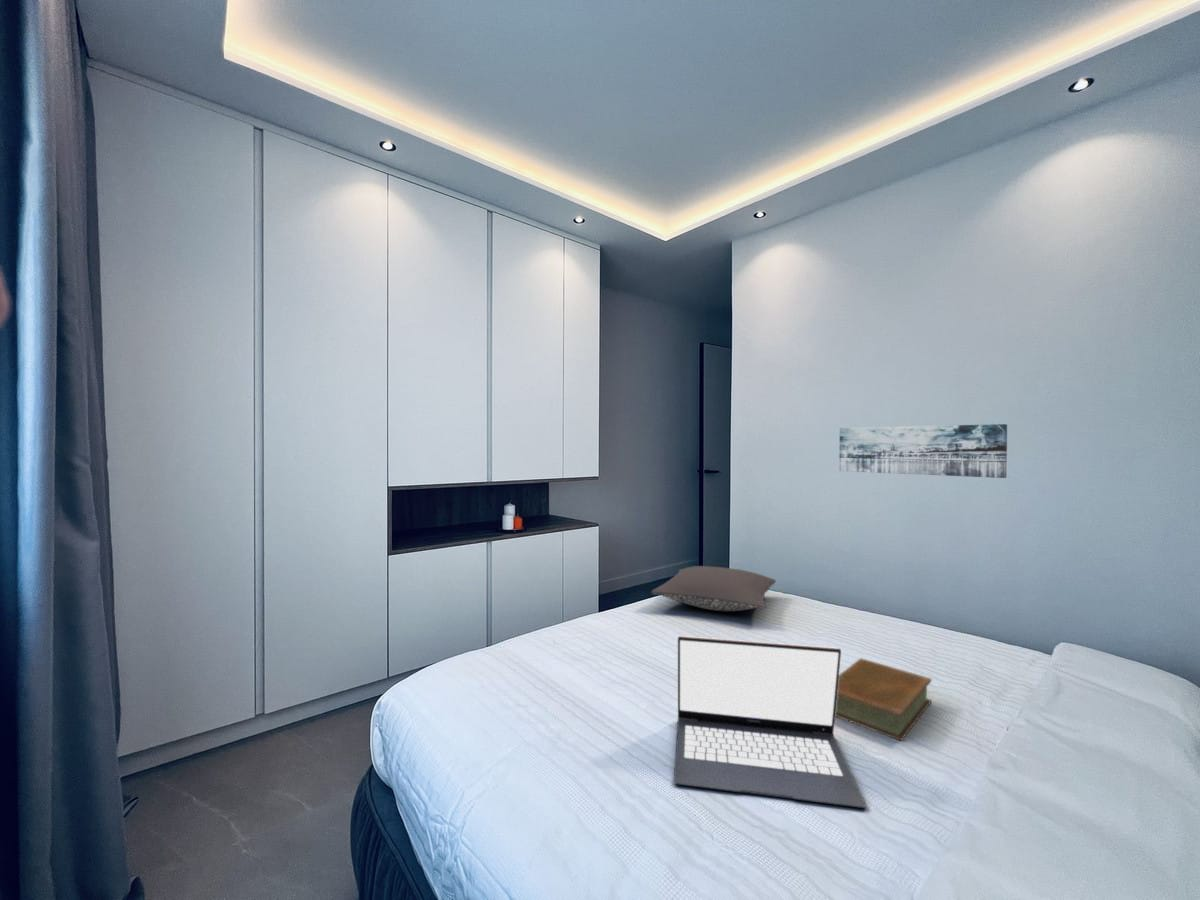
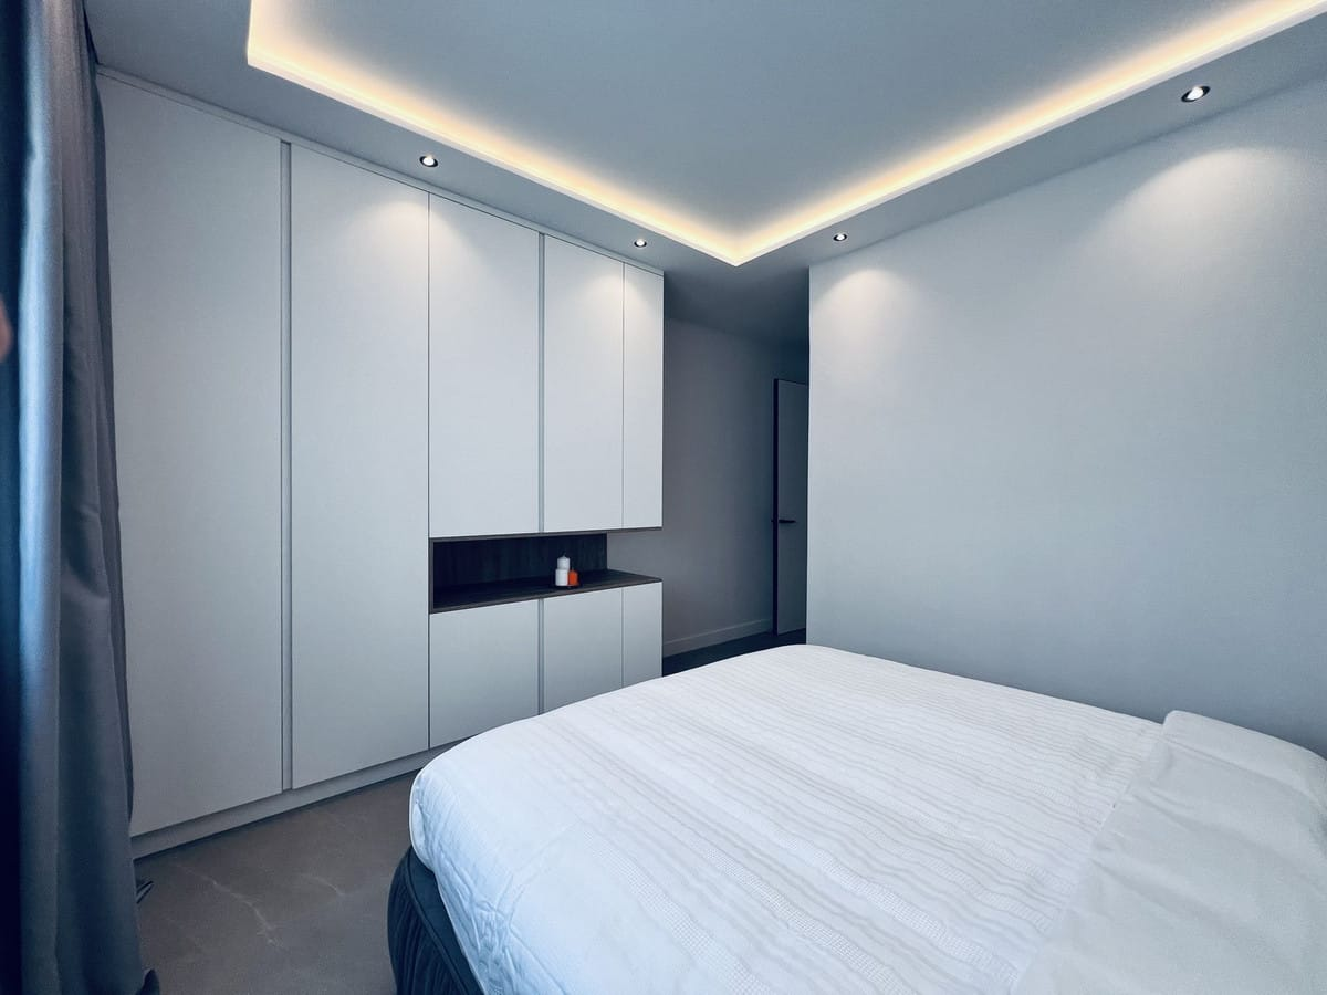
- laptop [673,635,867,809]
- book [835,657,932,742]
- wall art [838,423,1008,479]
- pillow [651,565,777,612]
